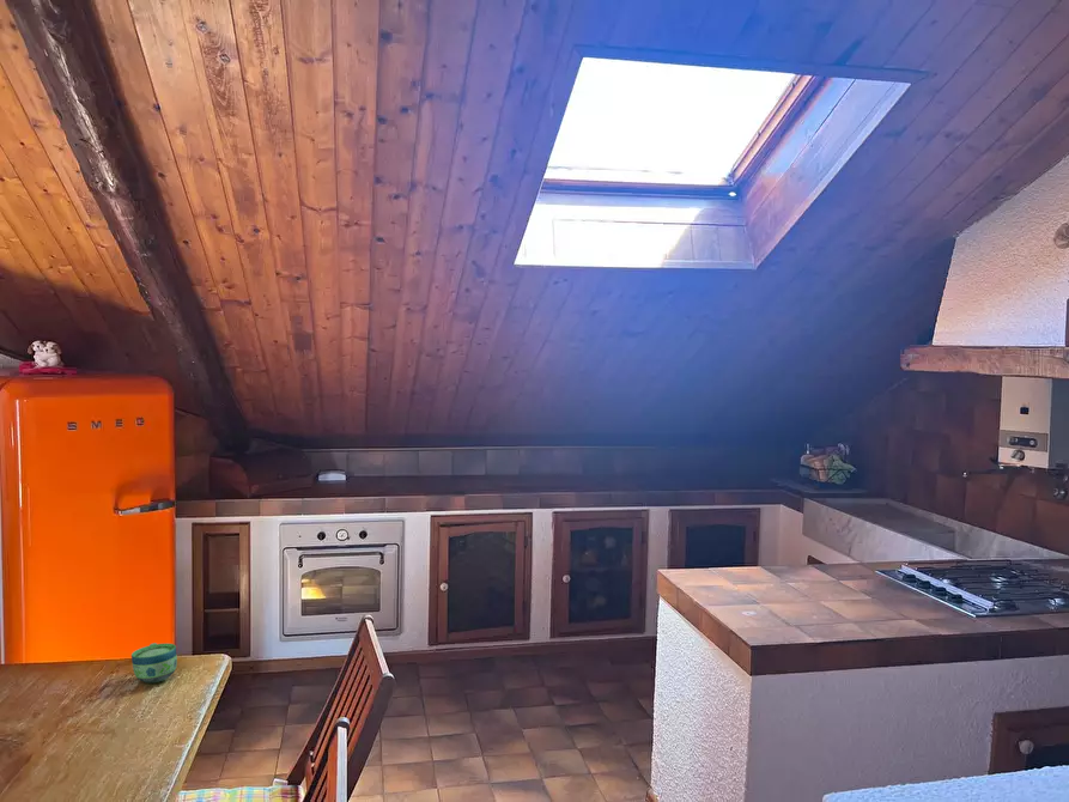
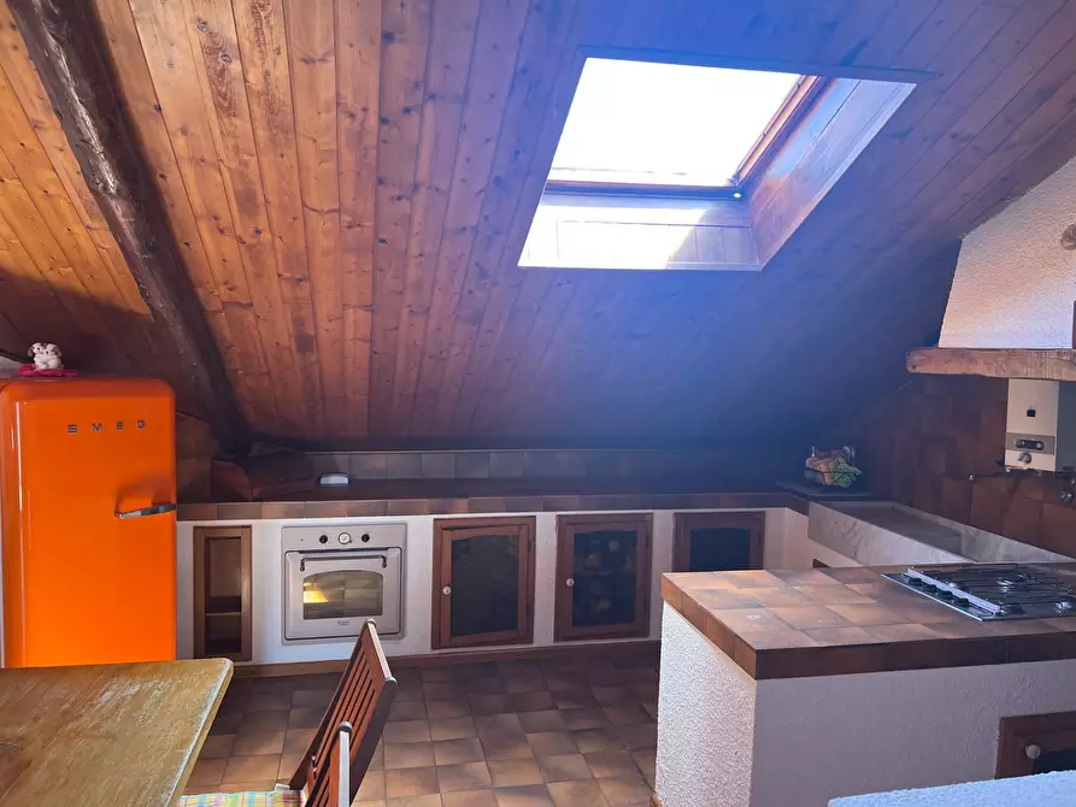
- cup [130,642,178,683]
